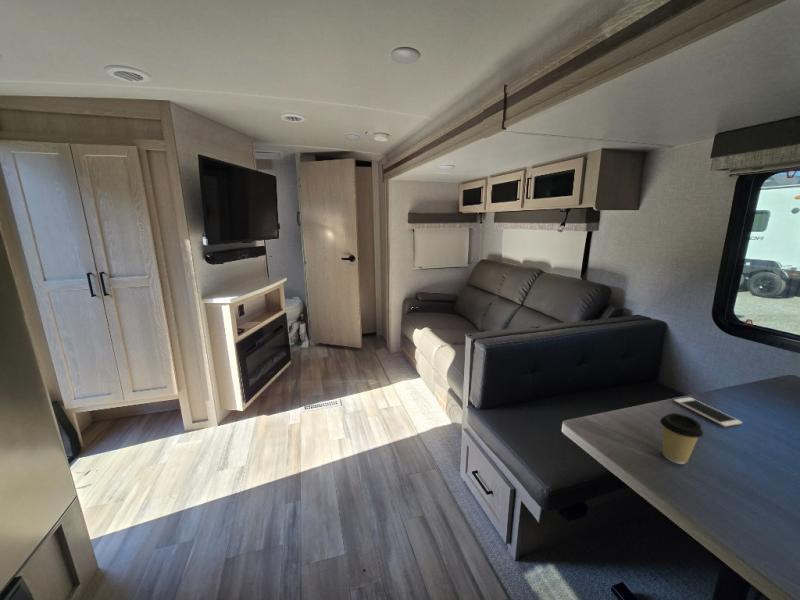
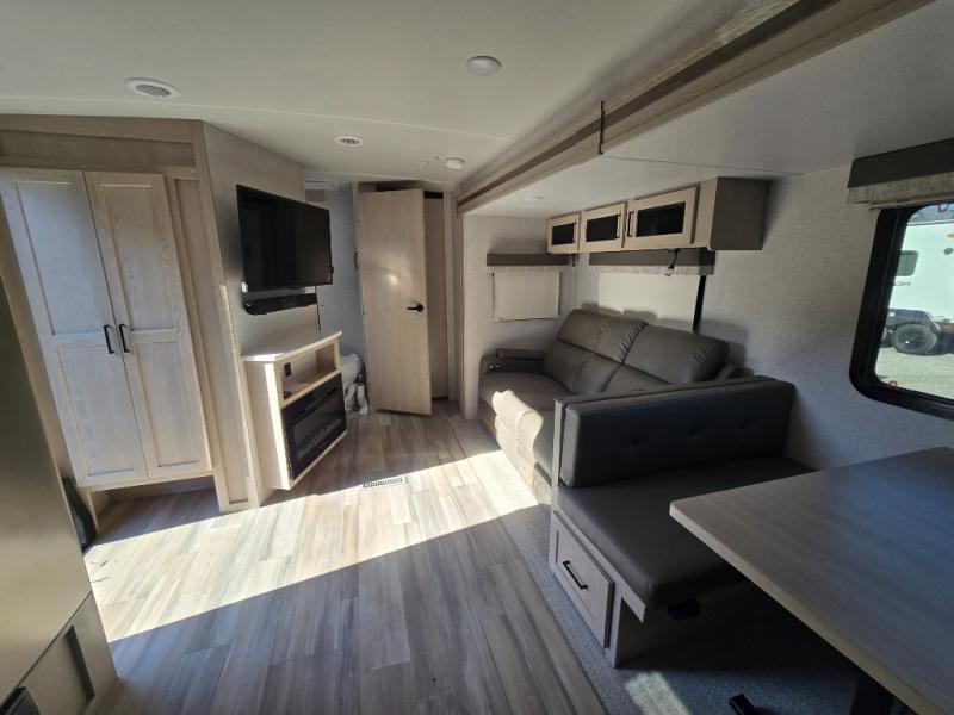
- cell phone [673,396,743,427]
- coffee cup [659,412,704,465]
